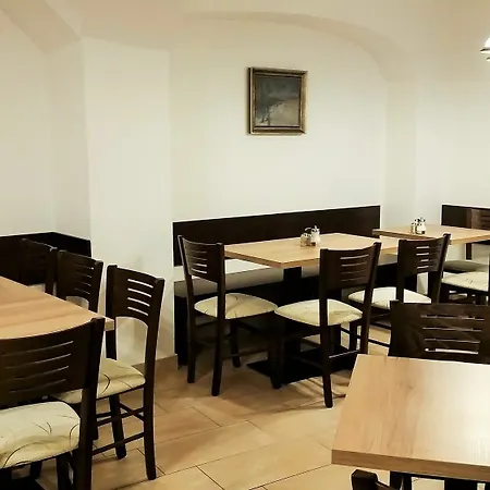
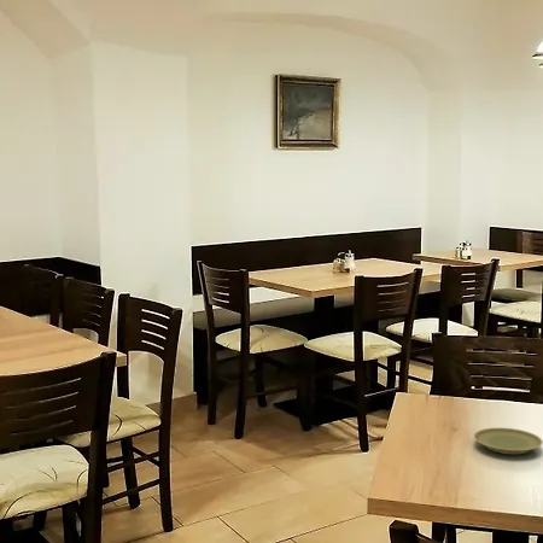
+ plate [473,427,543,455]
